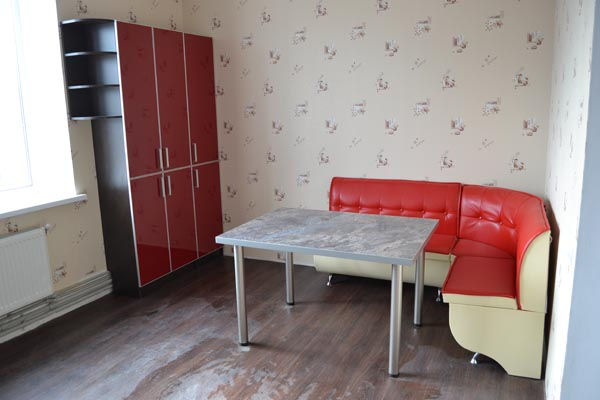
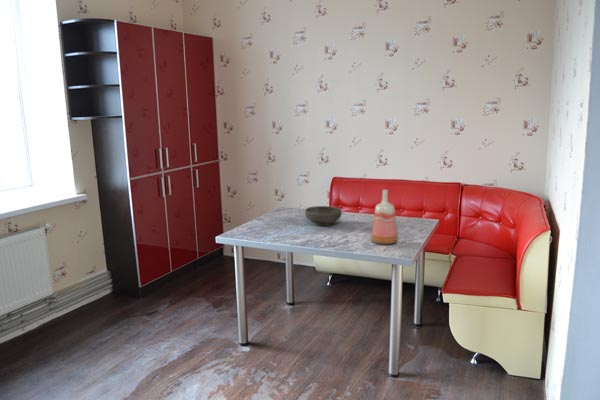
+ bowl [304,205,343,227]
+ vase [370,189,399,245]
